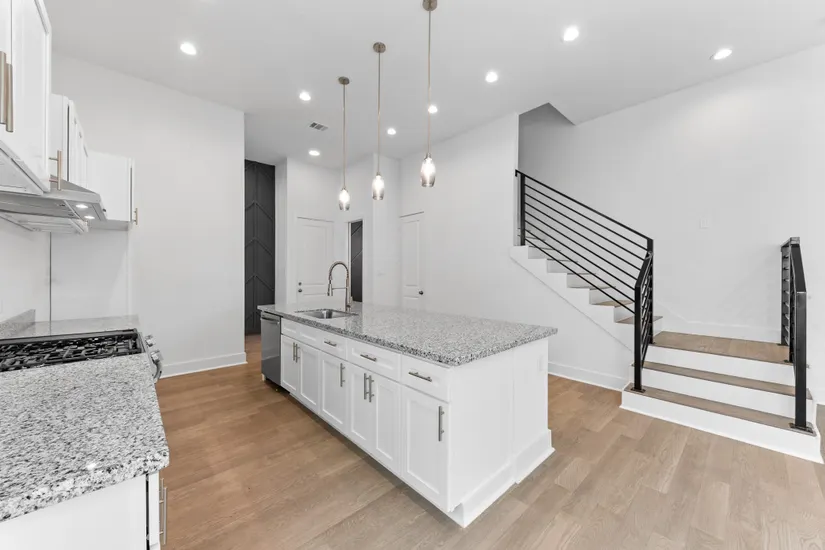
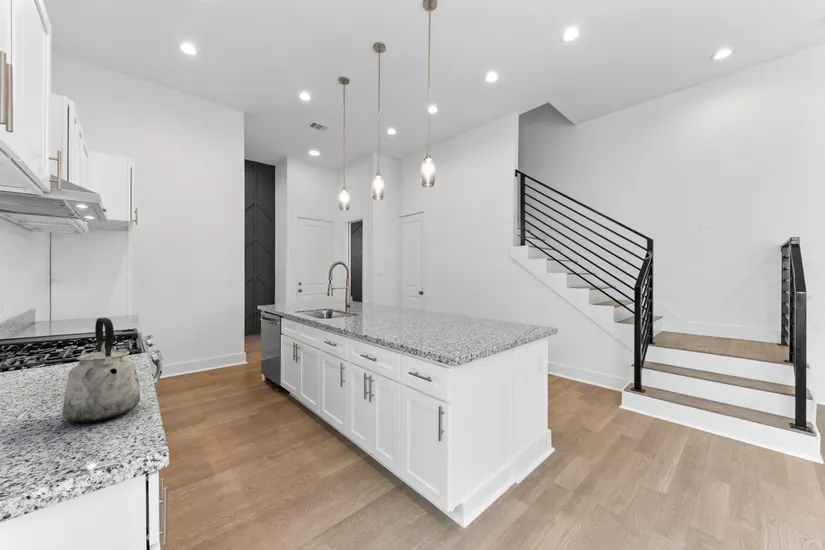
+ kettle [61,317,141,423]
